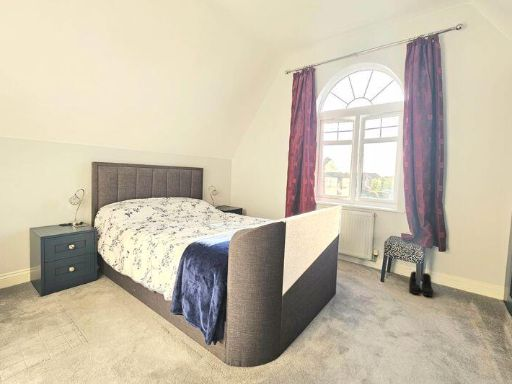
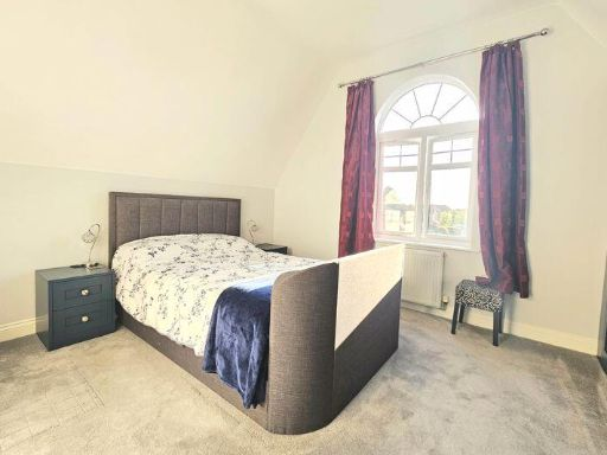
- boots [408,270,434,298]
